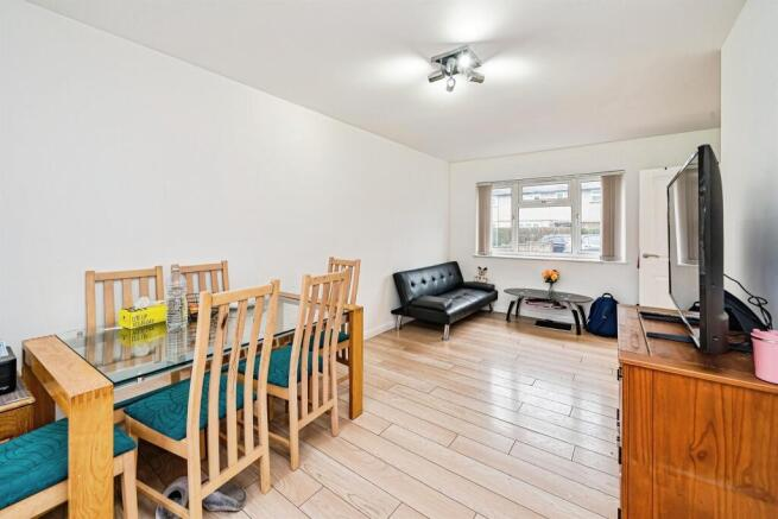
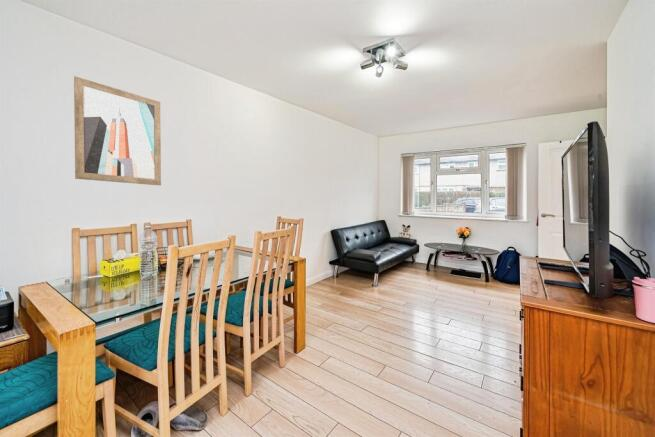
+ wall art [73,75,162,186]
